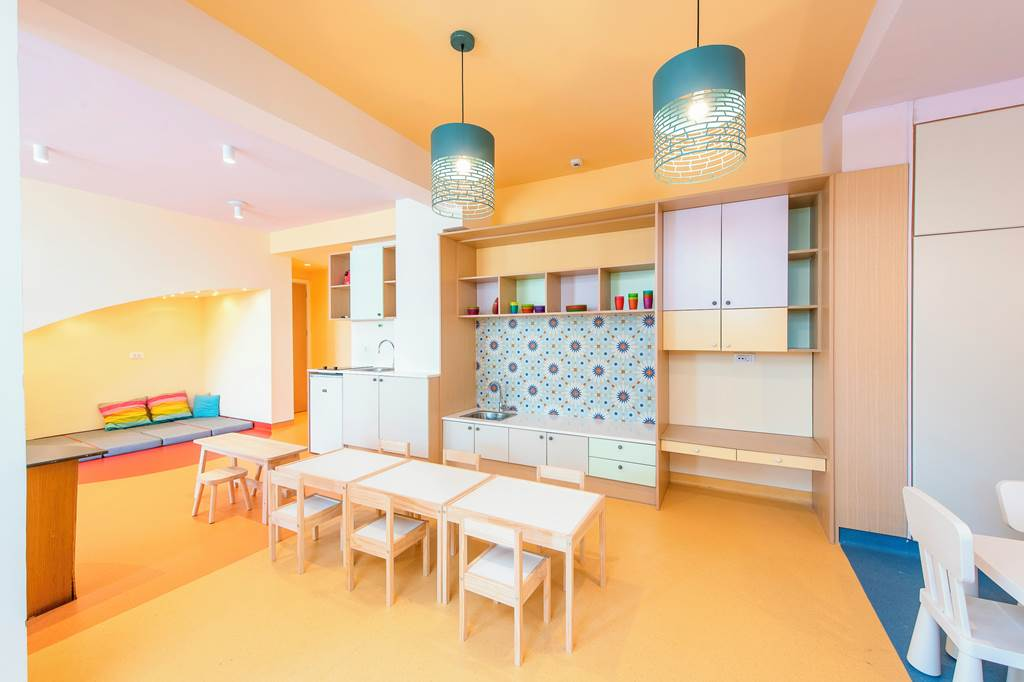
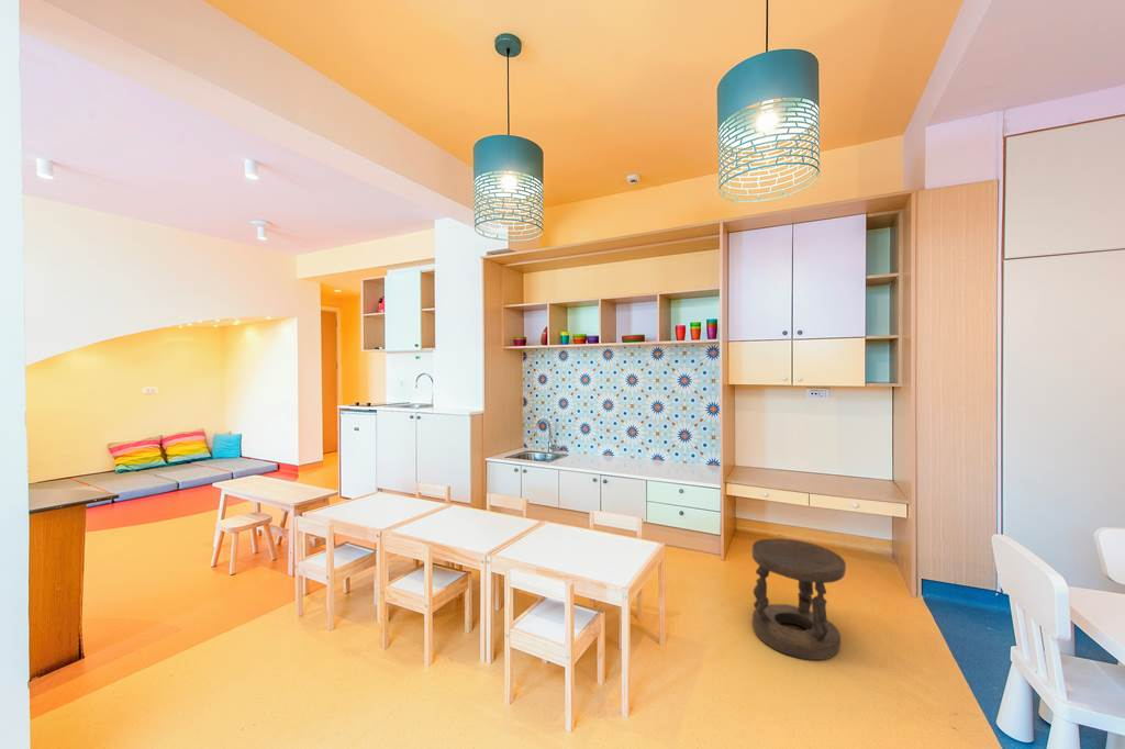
+ stool [750,537,847,661]
